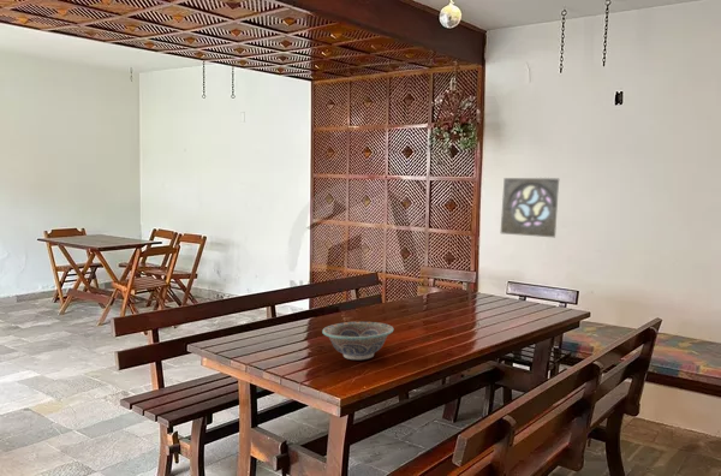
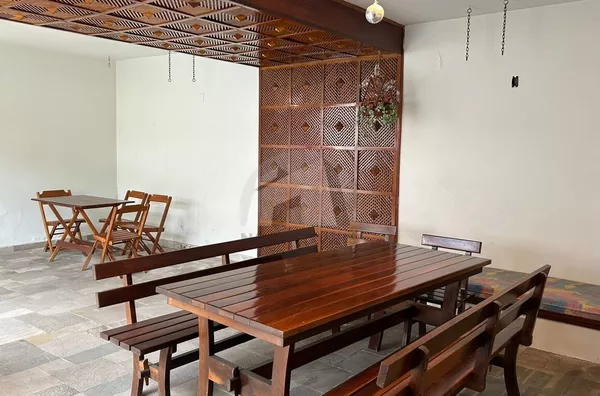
- decorative bowl [321,321,394,361]
- wall ornament [500,177,560,238]
